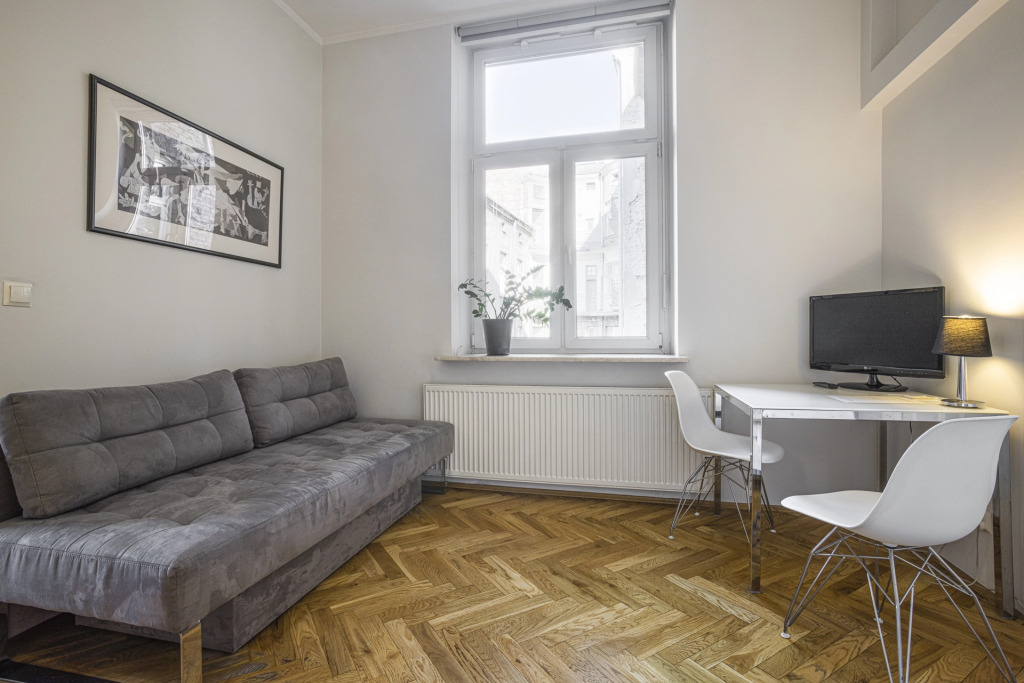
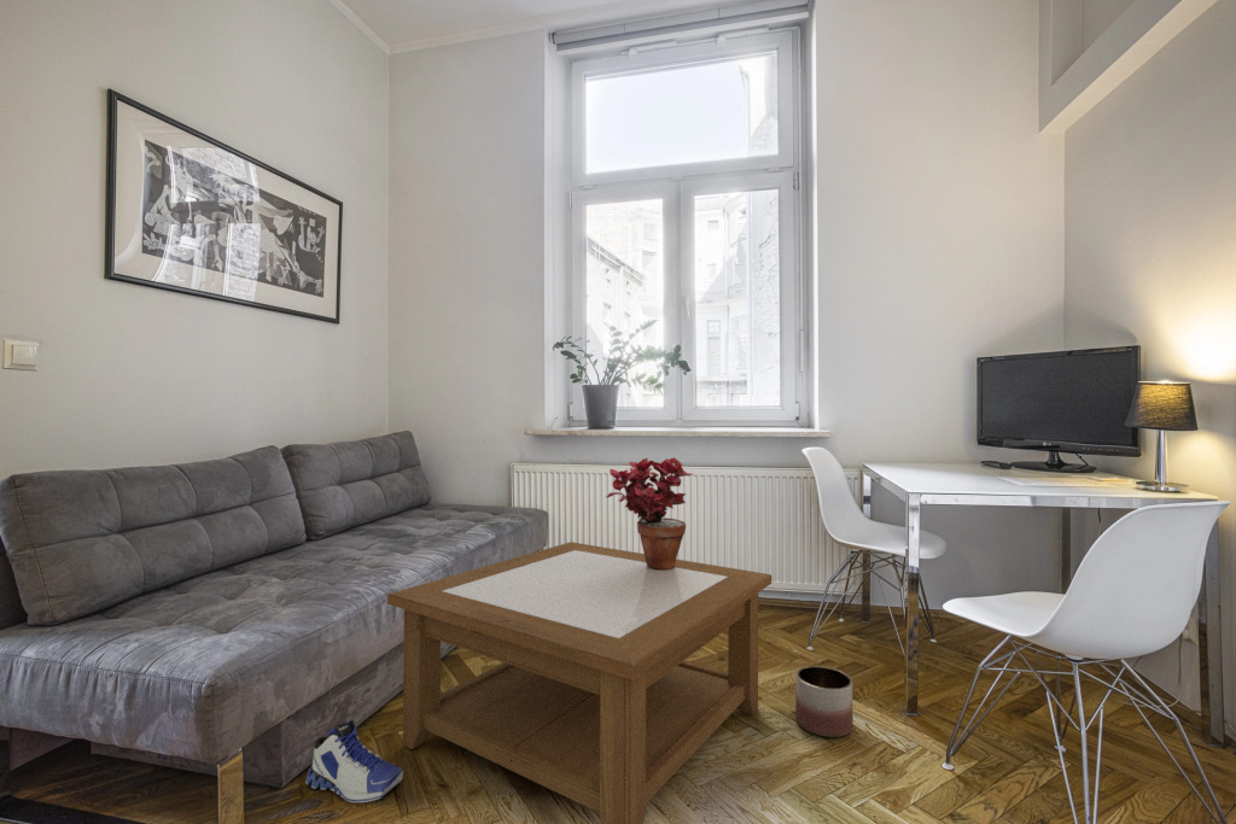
+ planter [794,665,853,738]
+ sneaker [304,719,404,803]
+ potted plant [605,456,694,571]
+ coffee table [386,540,772,824]
